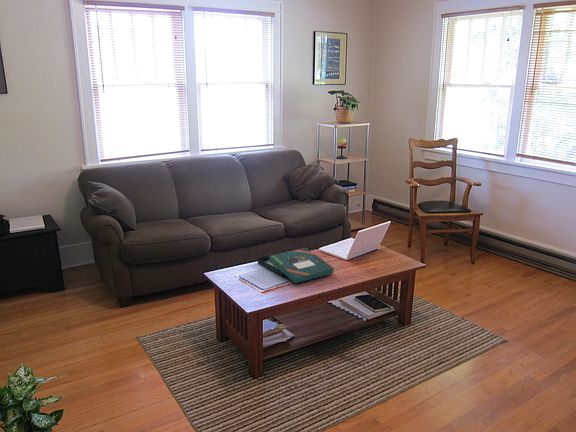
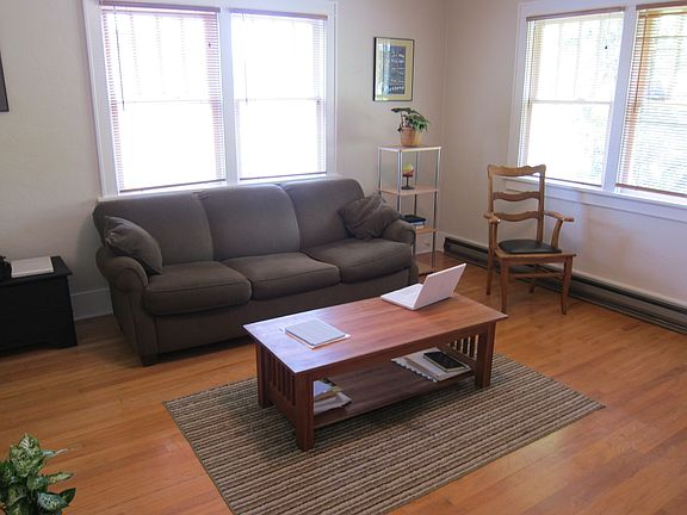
- board game [257,247,335,284]
